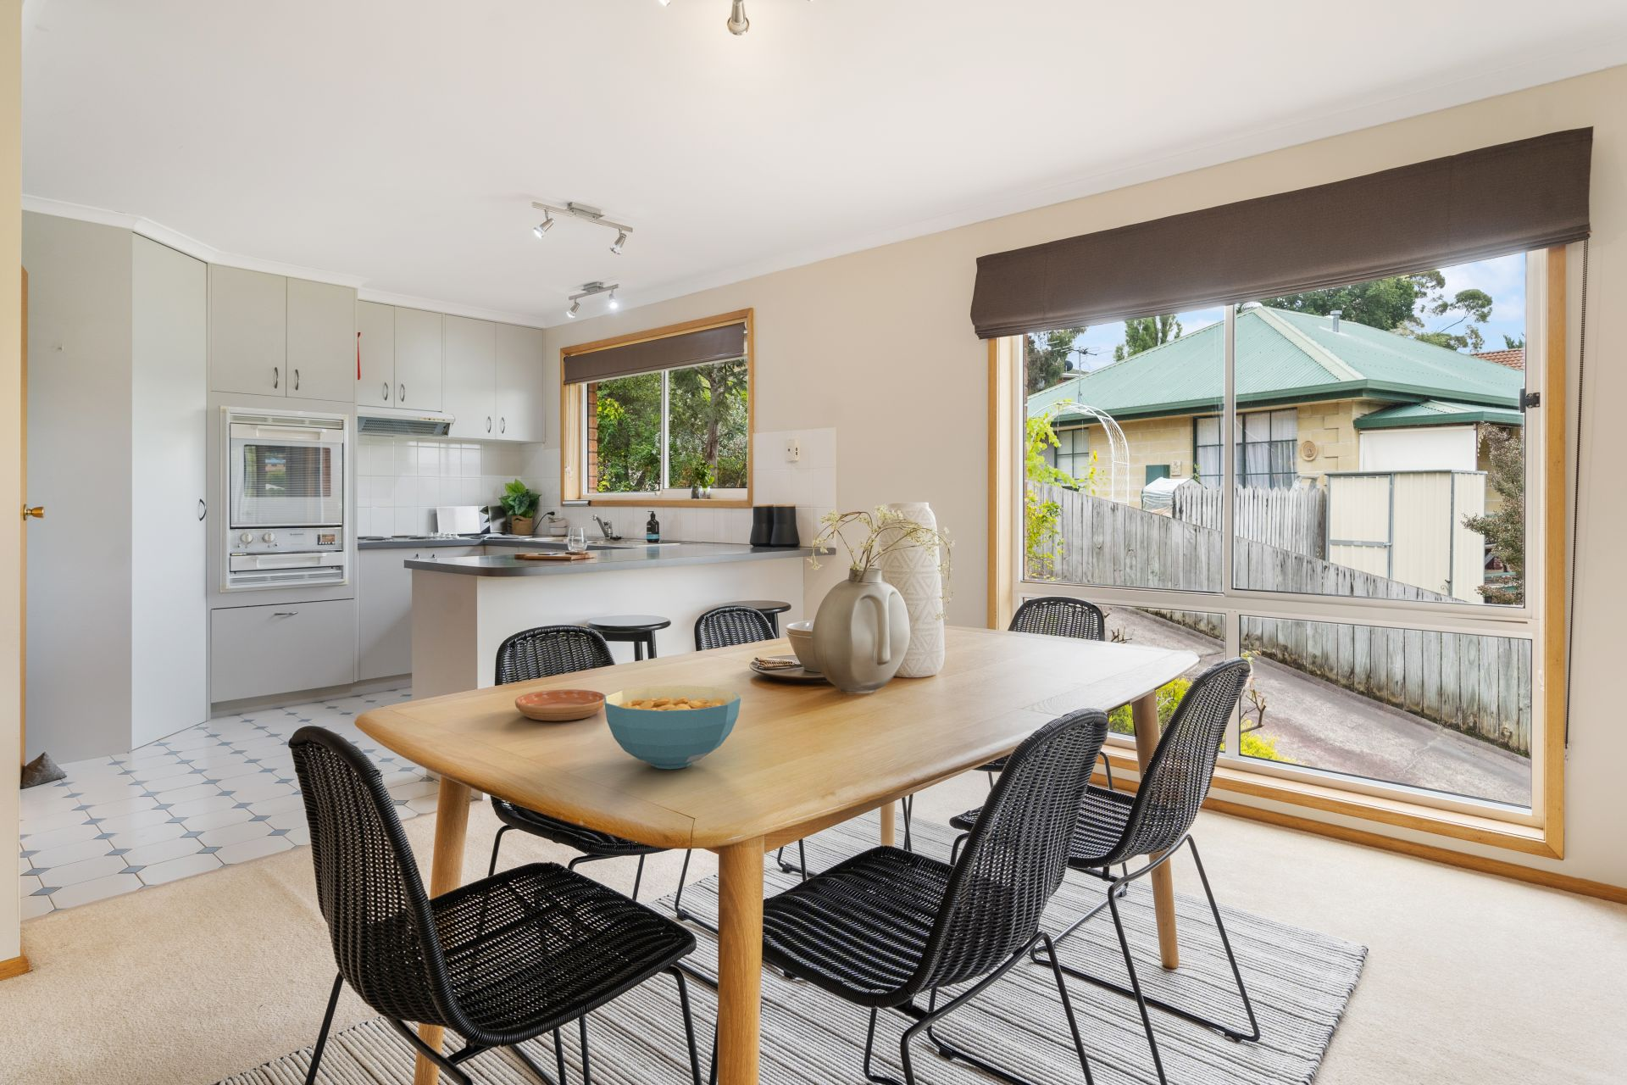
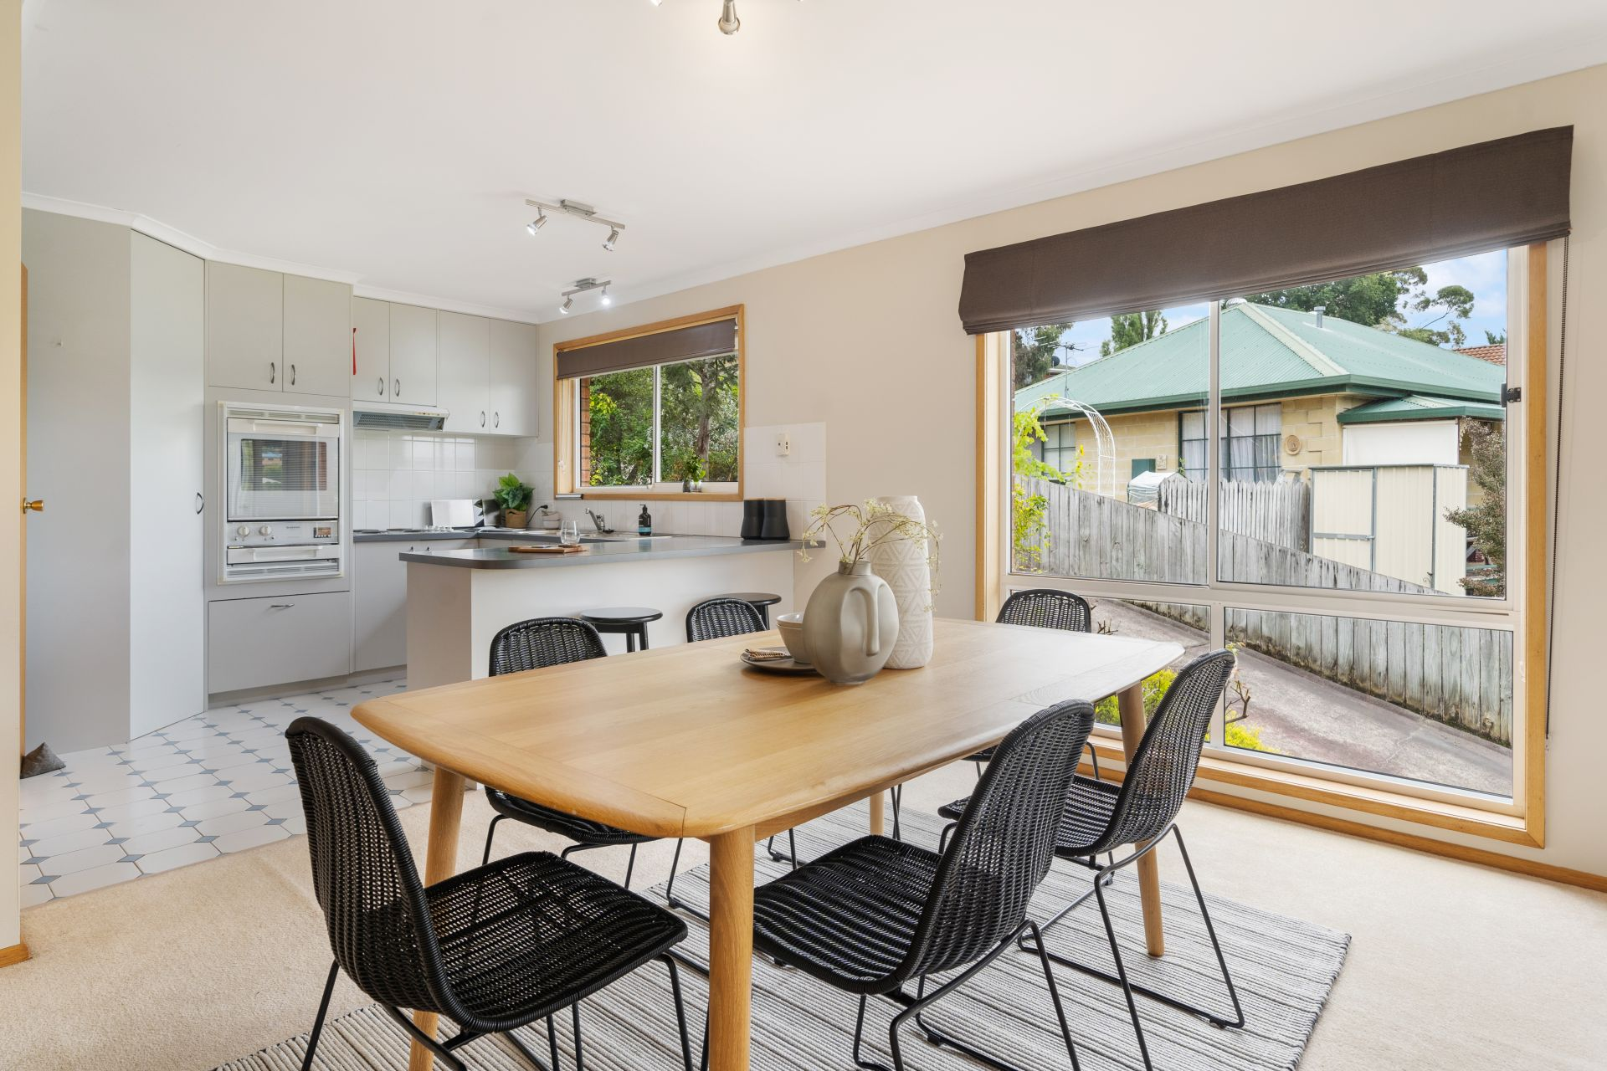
- saucer [514,688,606,722]
- cereal bowl [604,685,741,770]
